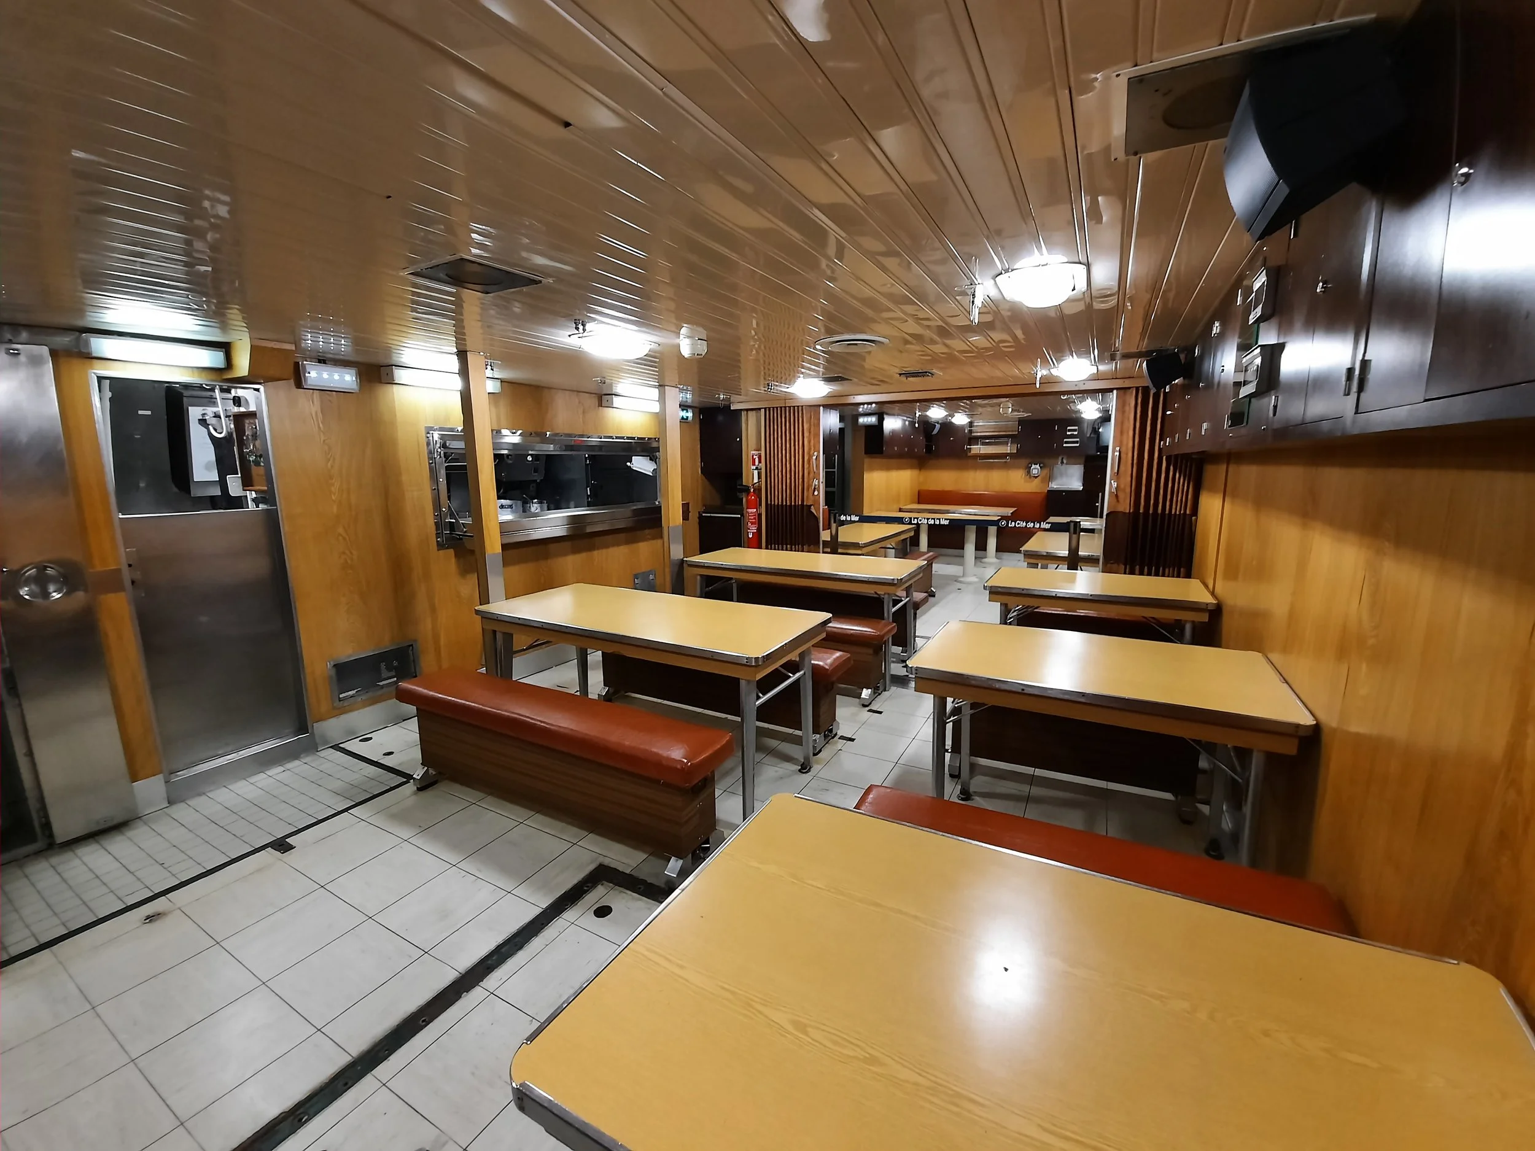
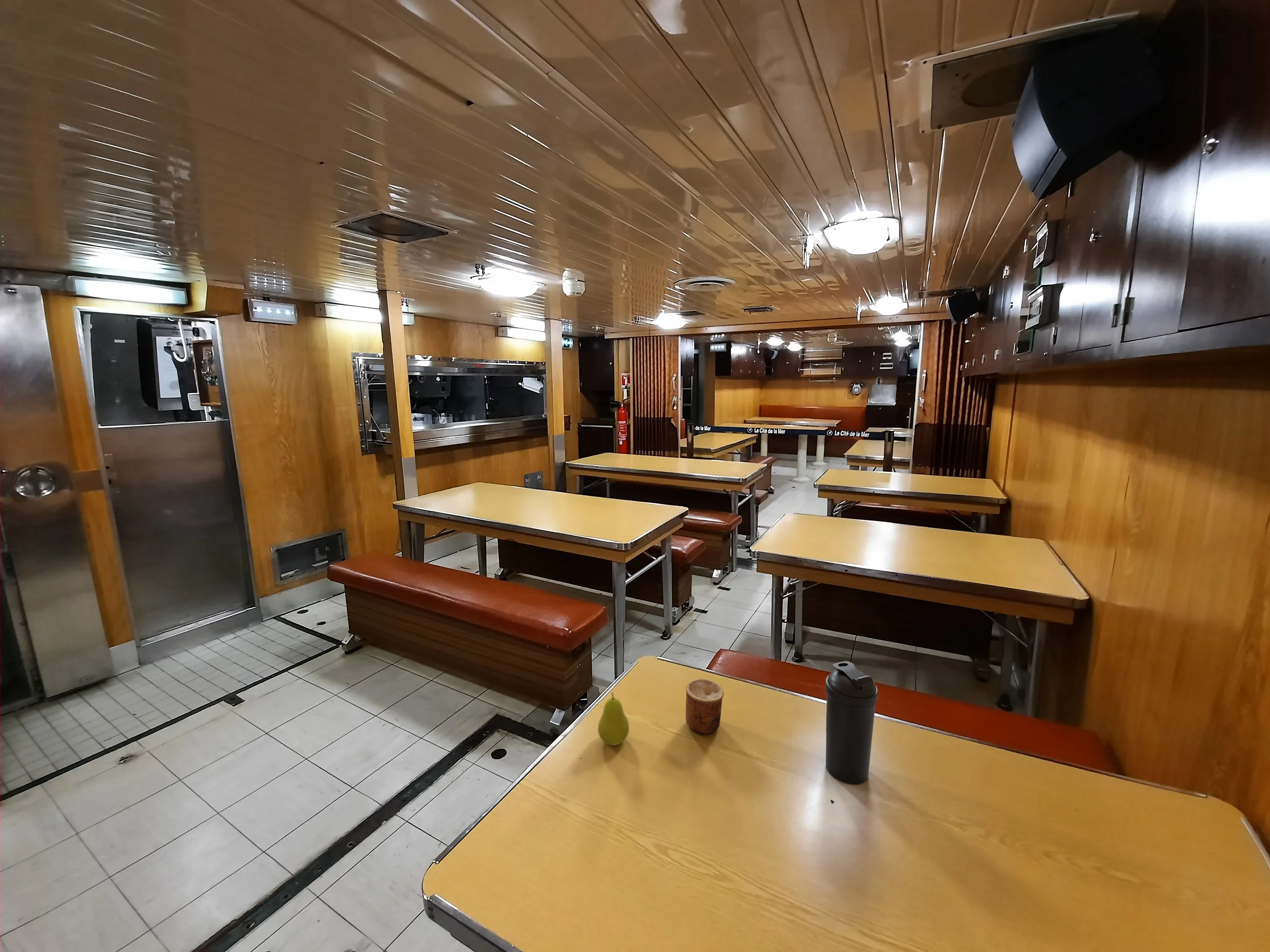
+ water bottle [824,661,879,785]
+ fruit [597,692,630,746]
+ cup [685,678,724,736]
